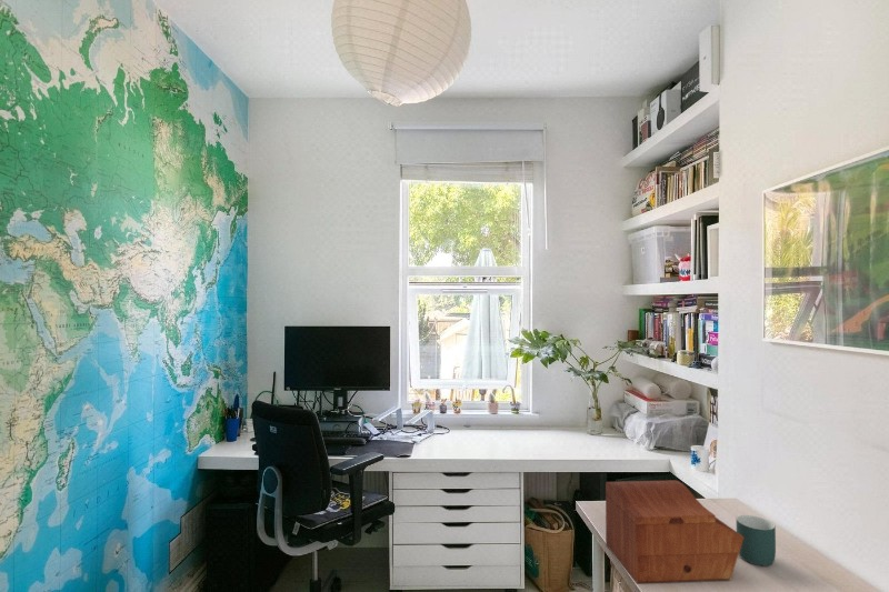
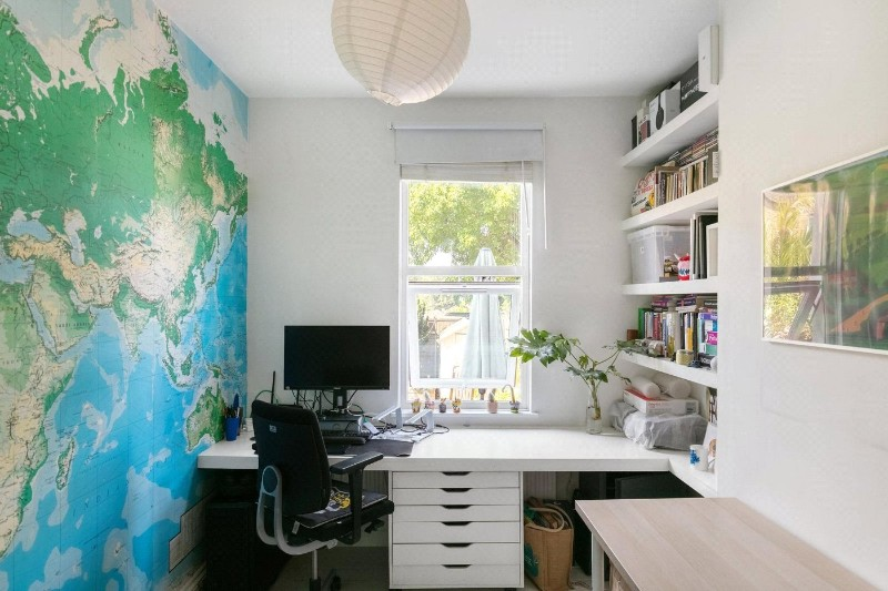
- mug [736,514,777,566]
- sewing box [605,480,743,585]
